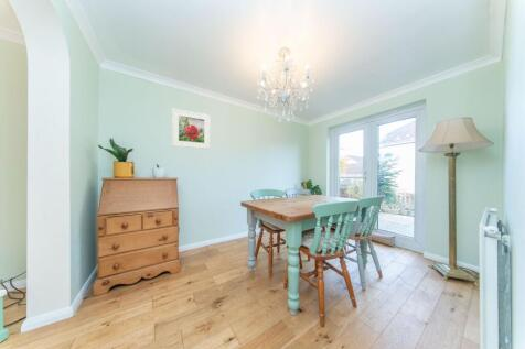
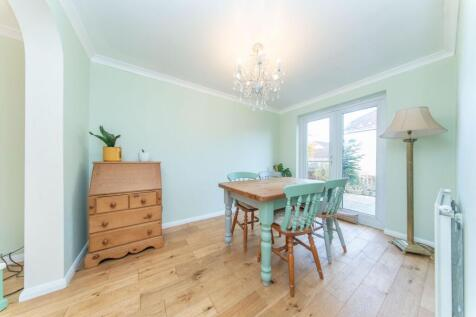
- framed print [171,108,211,150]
